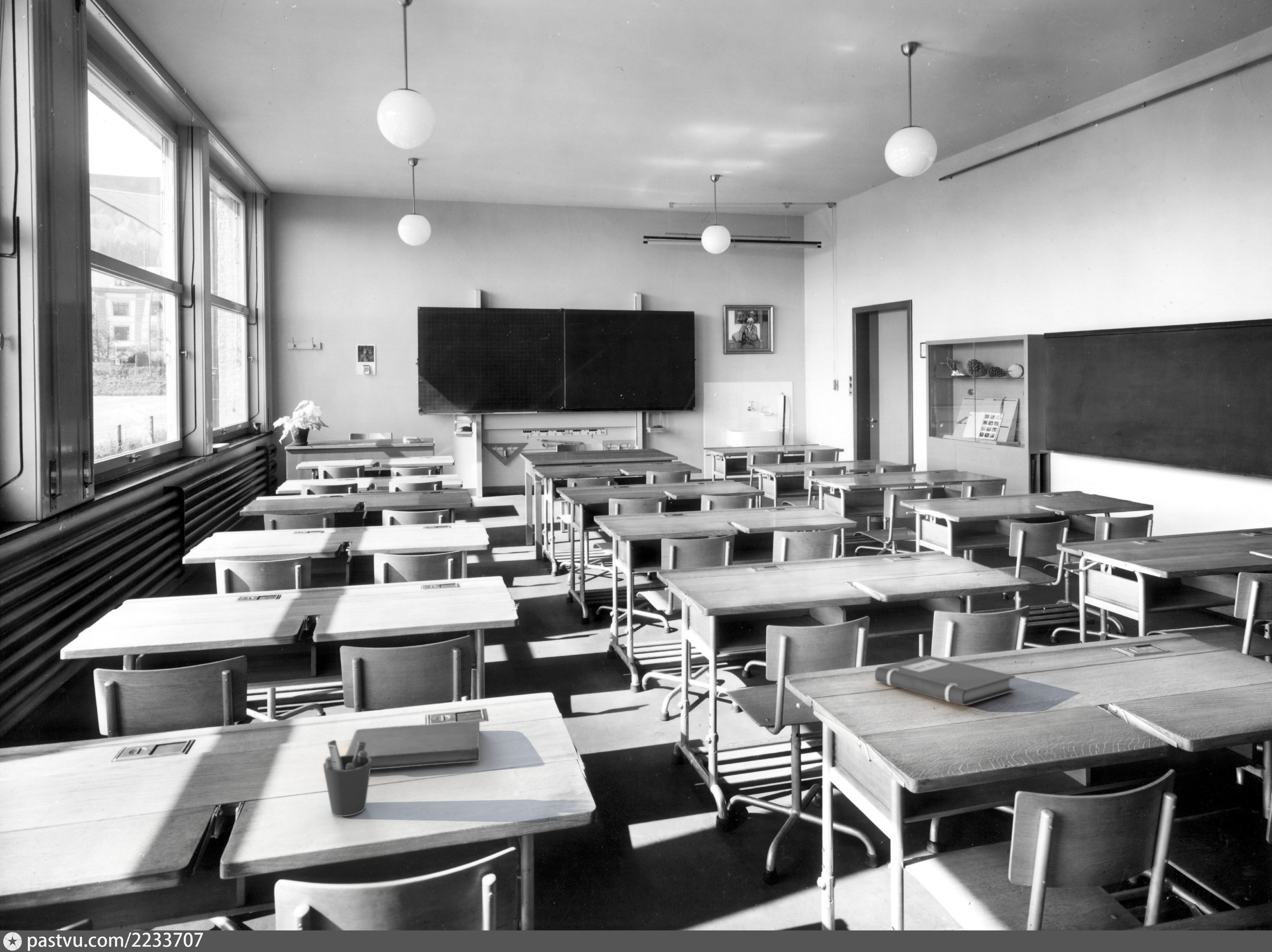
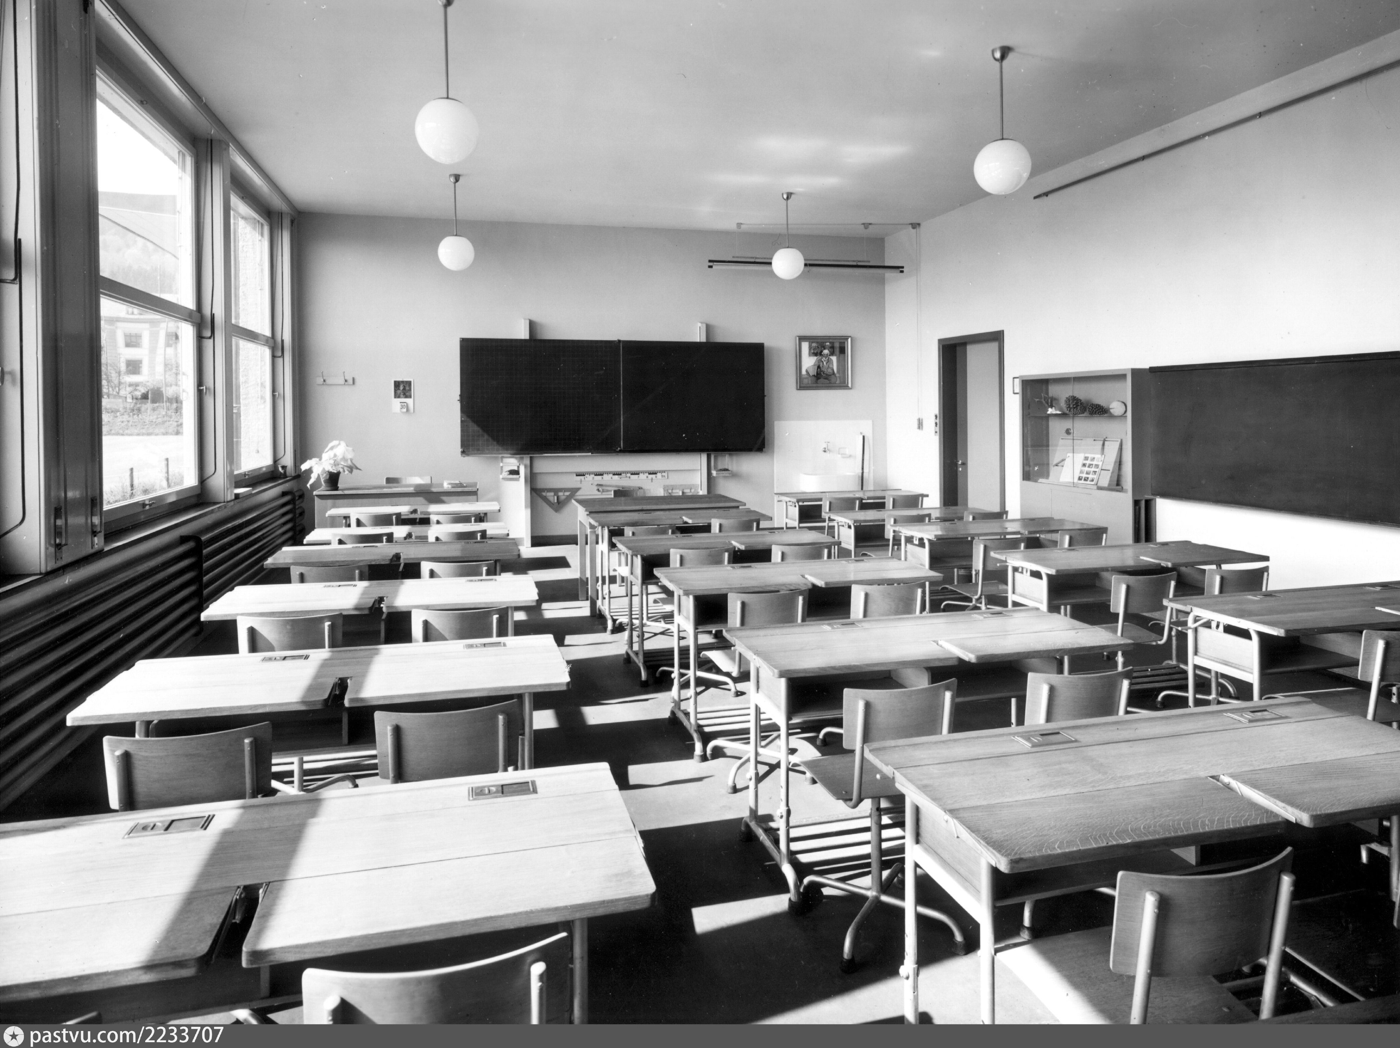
- notebook [345,721,480,770]
- notebook [874,655,1015,706]
- pen holder [323,740,372,817]
